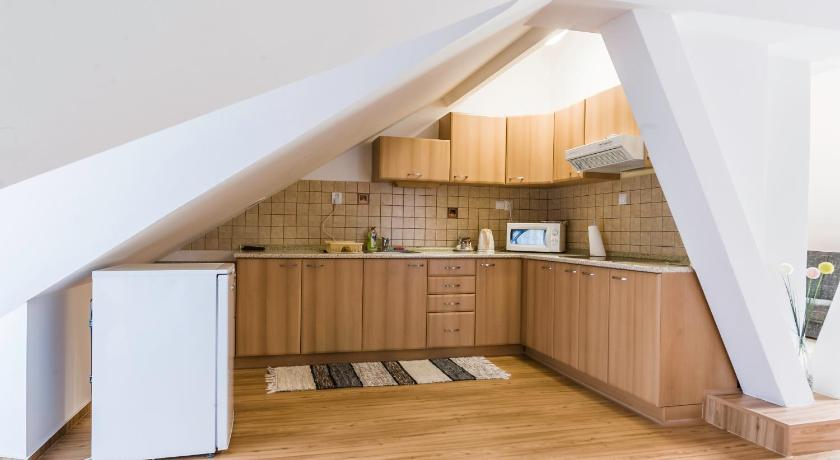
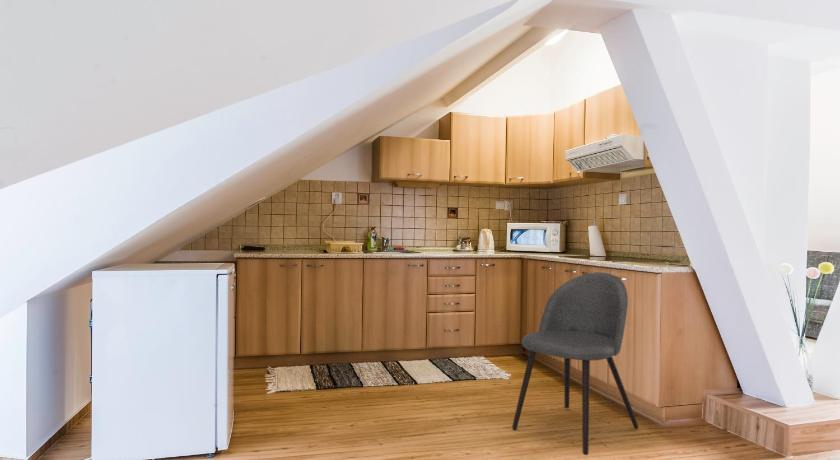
+ dining chair [511,271,640,456]
